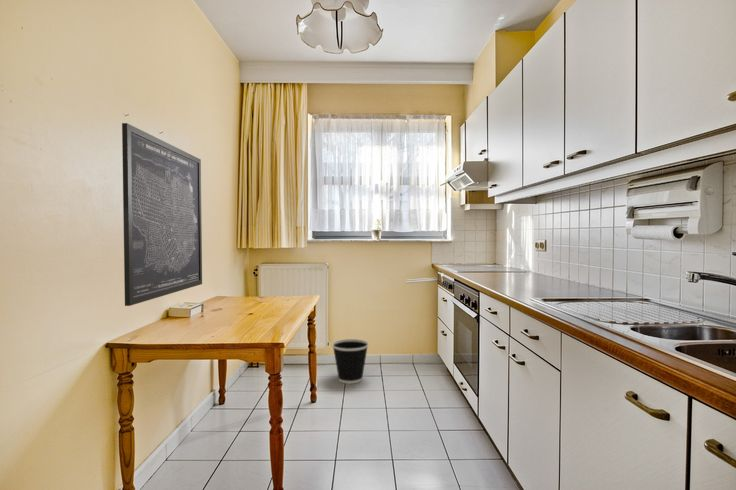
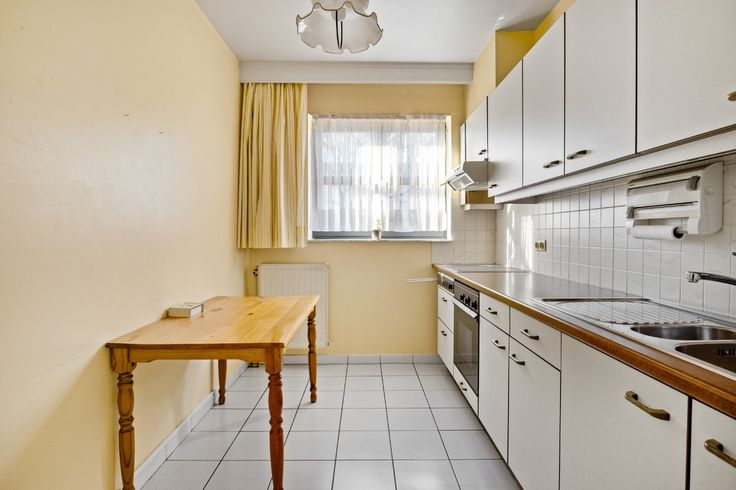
- wastebasket [331,338,369,385]
- wall art [121,122,203,307]
